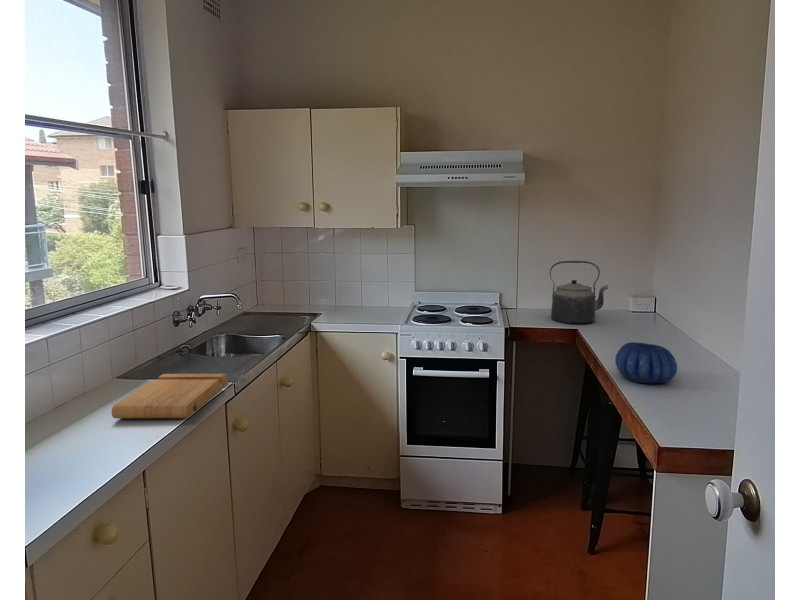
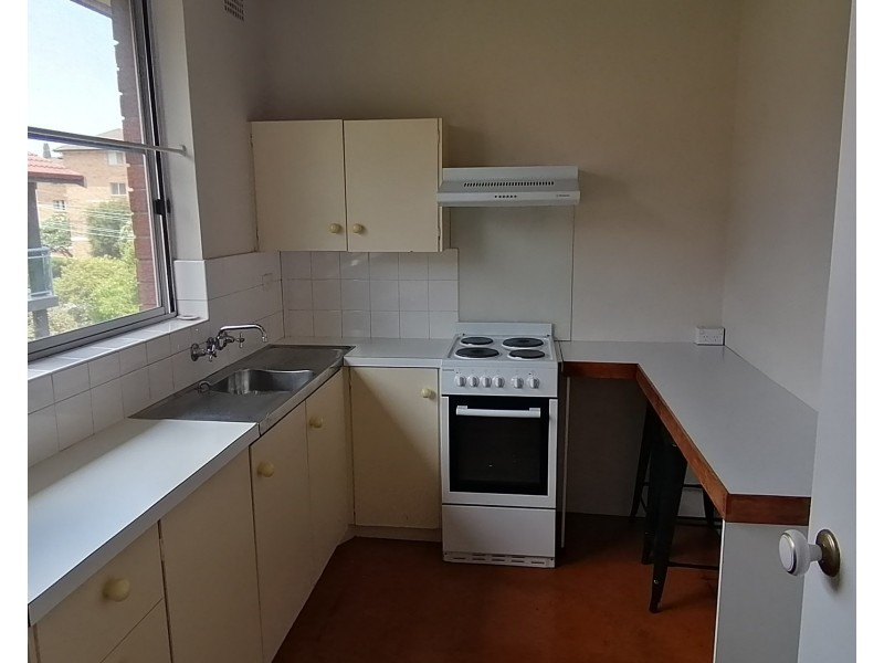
- kettle [549,260,609,324]
- decorative bowl [614,341,678,384]
- cutting board [110,373,229,419]
